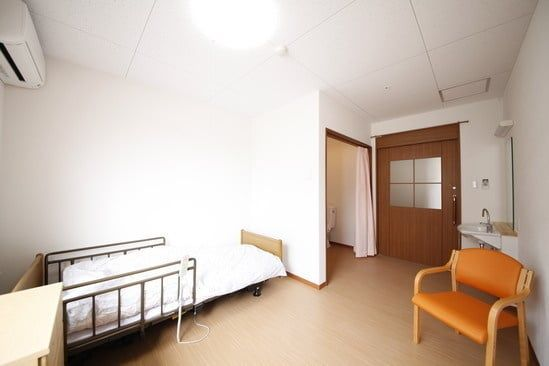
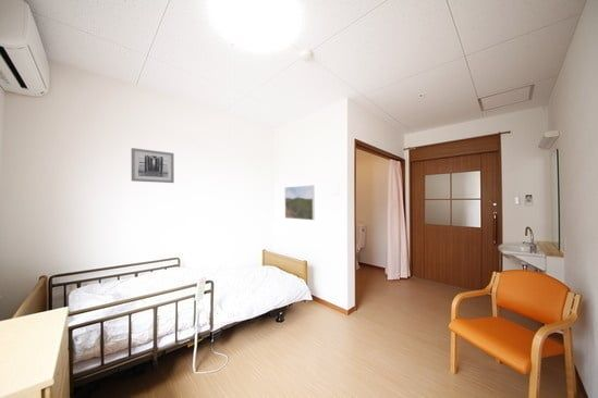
+ wall art [131,147,175,184]
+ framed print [284,185,316,221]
